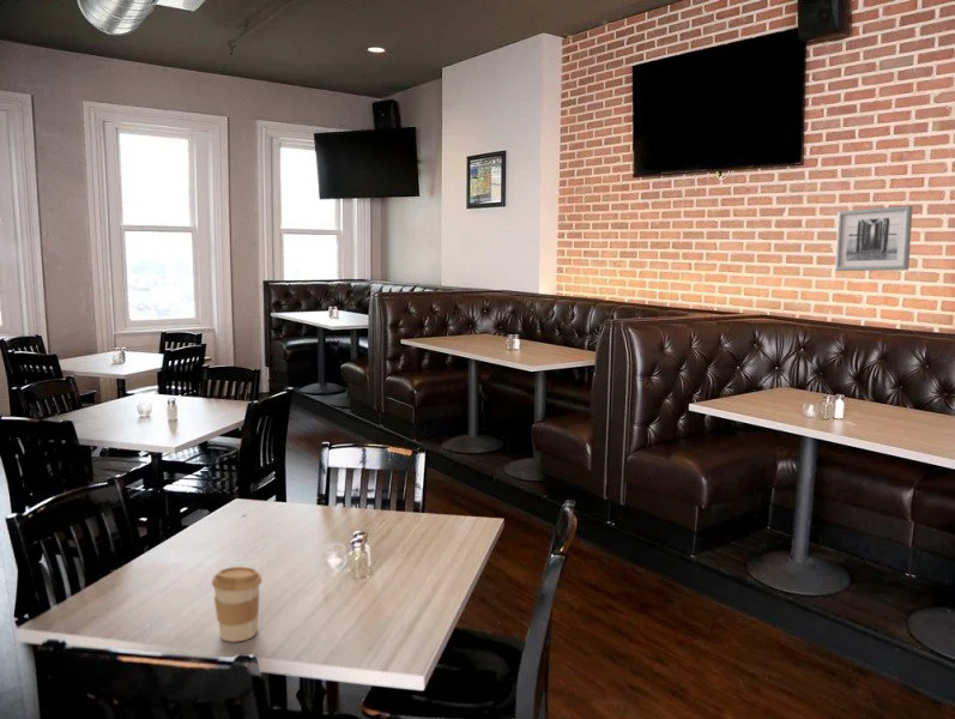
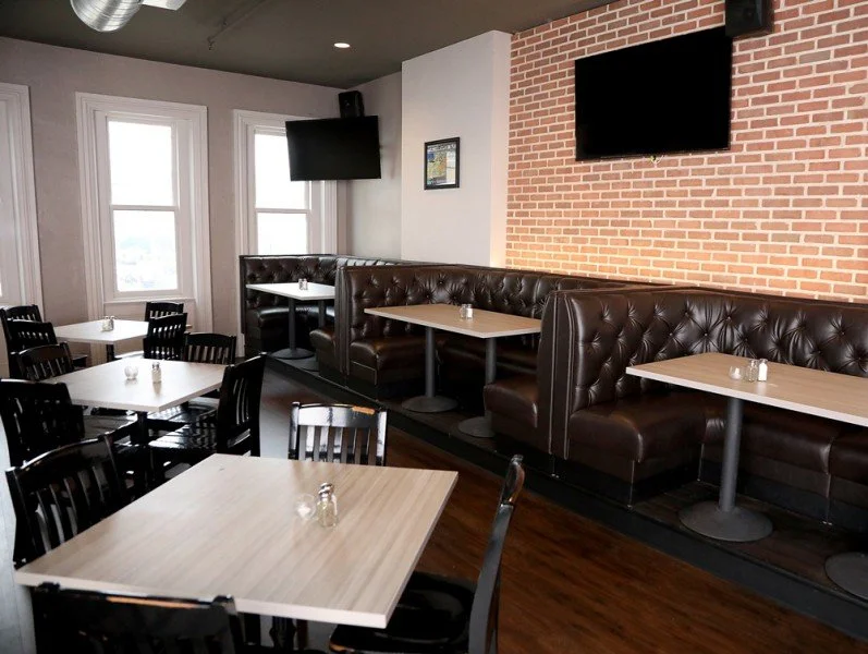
- coffee cup [211,566,262,644]
- wall art [834,205,914,272]
